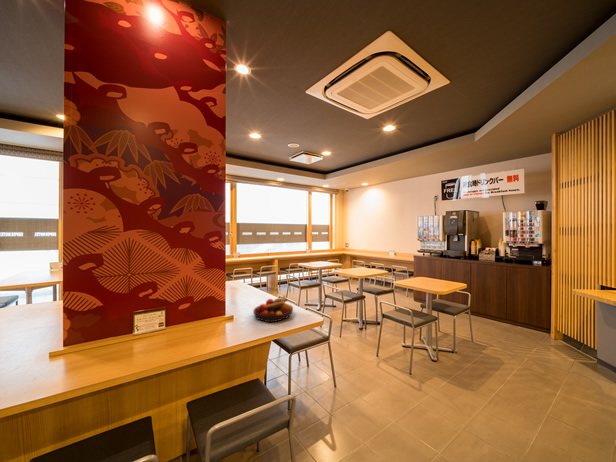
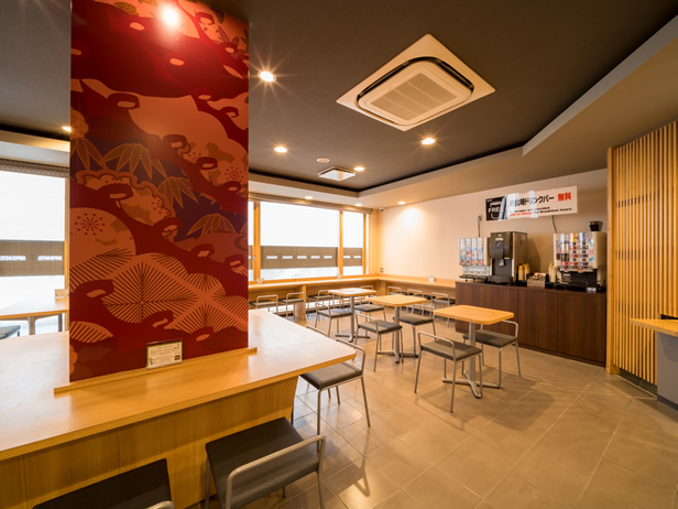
- fruit bowl [252,294,294,323]
